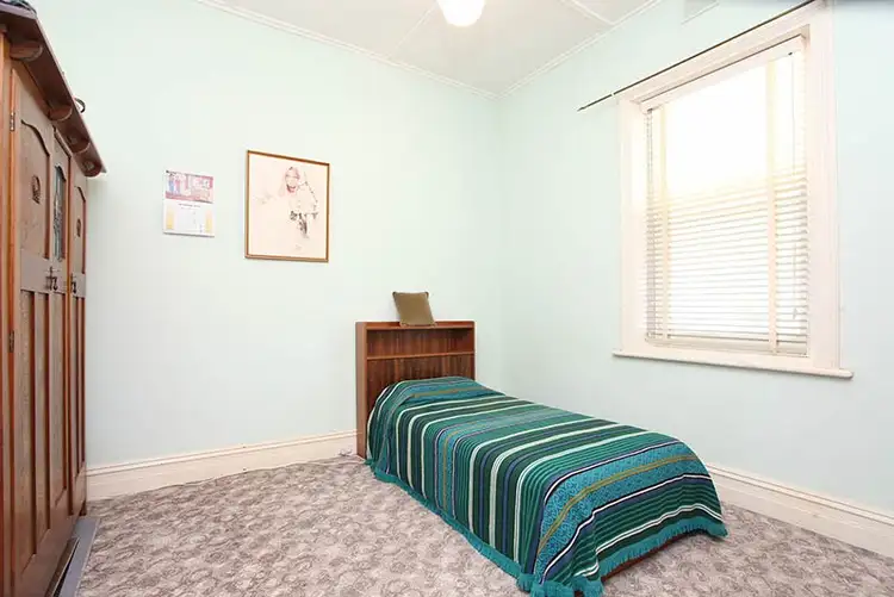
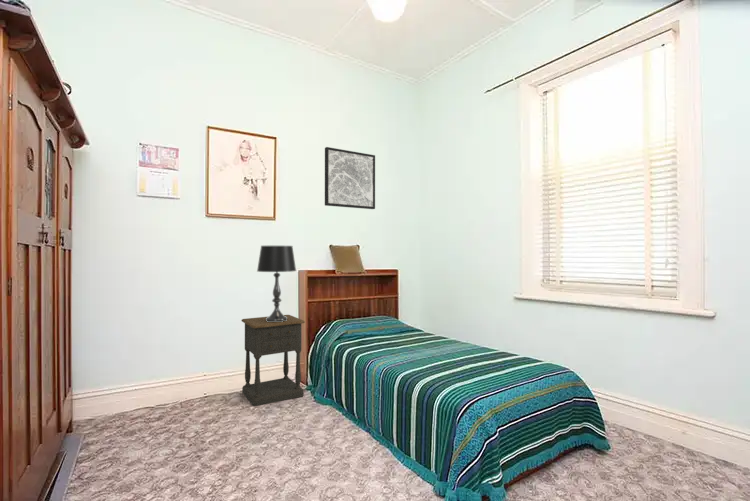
+ nightstand [240,314,306,407]
+ table lamp [256,245,297,322]
+ wall art [324,146,376,210]
